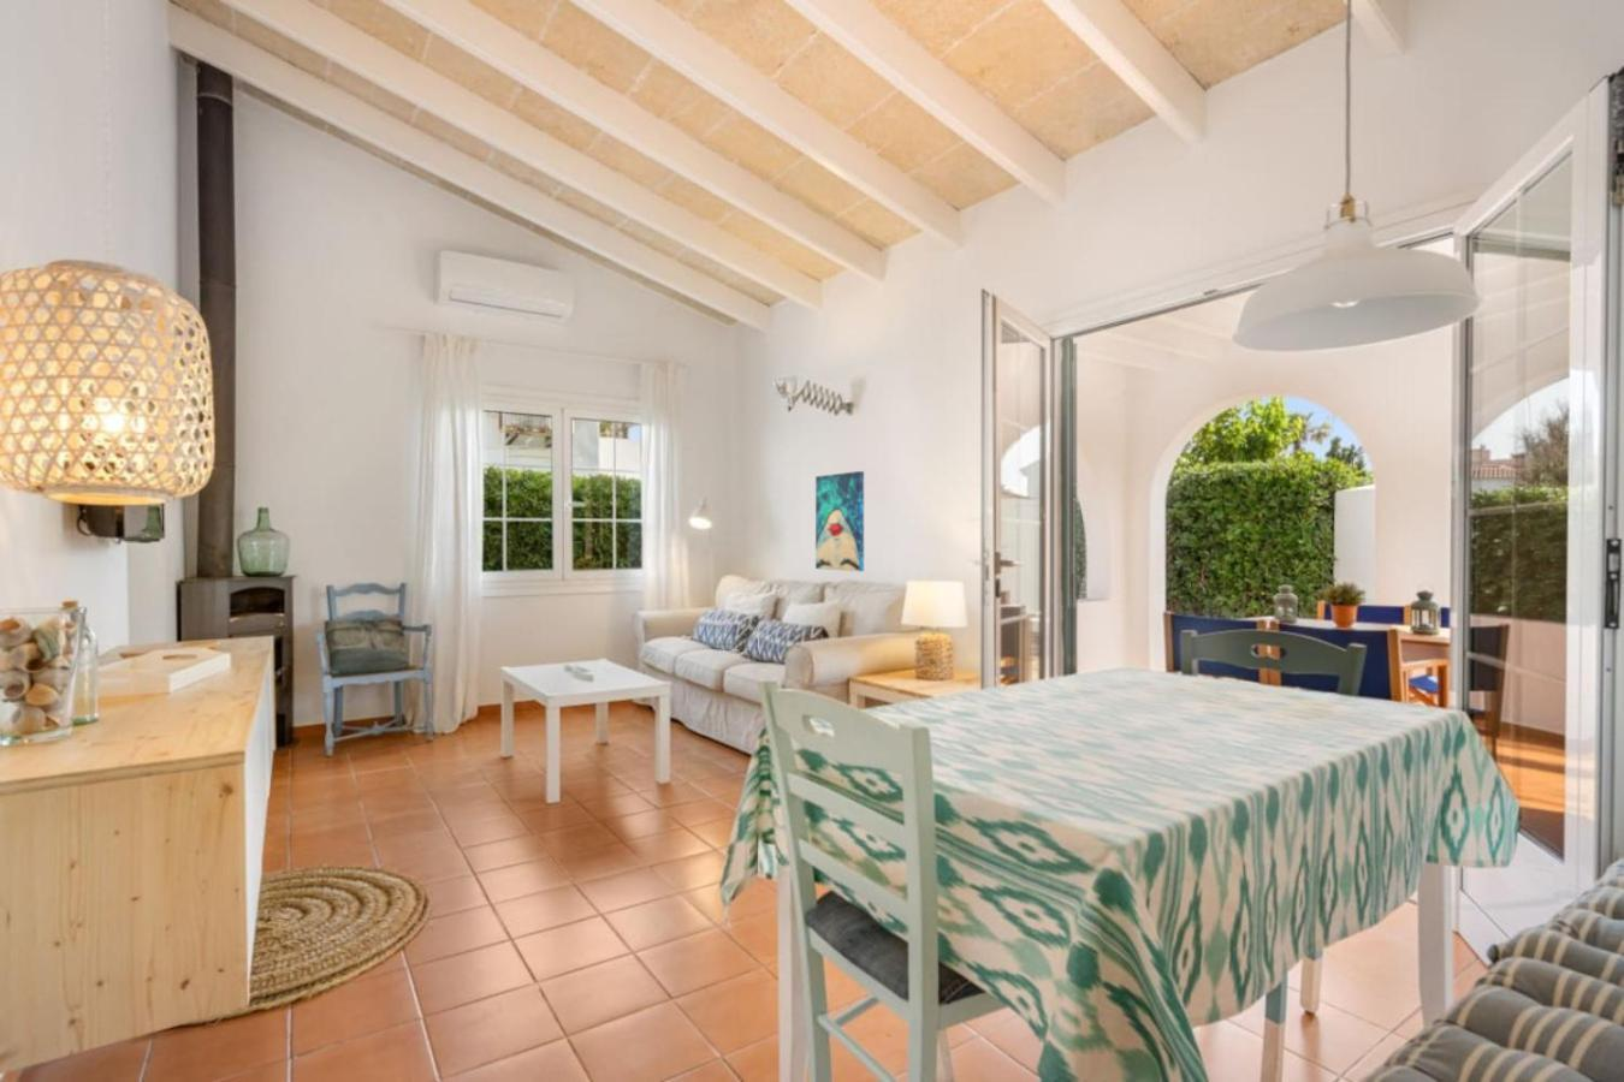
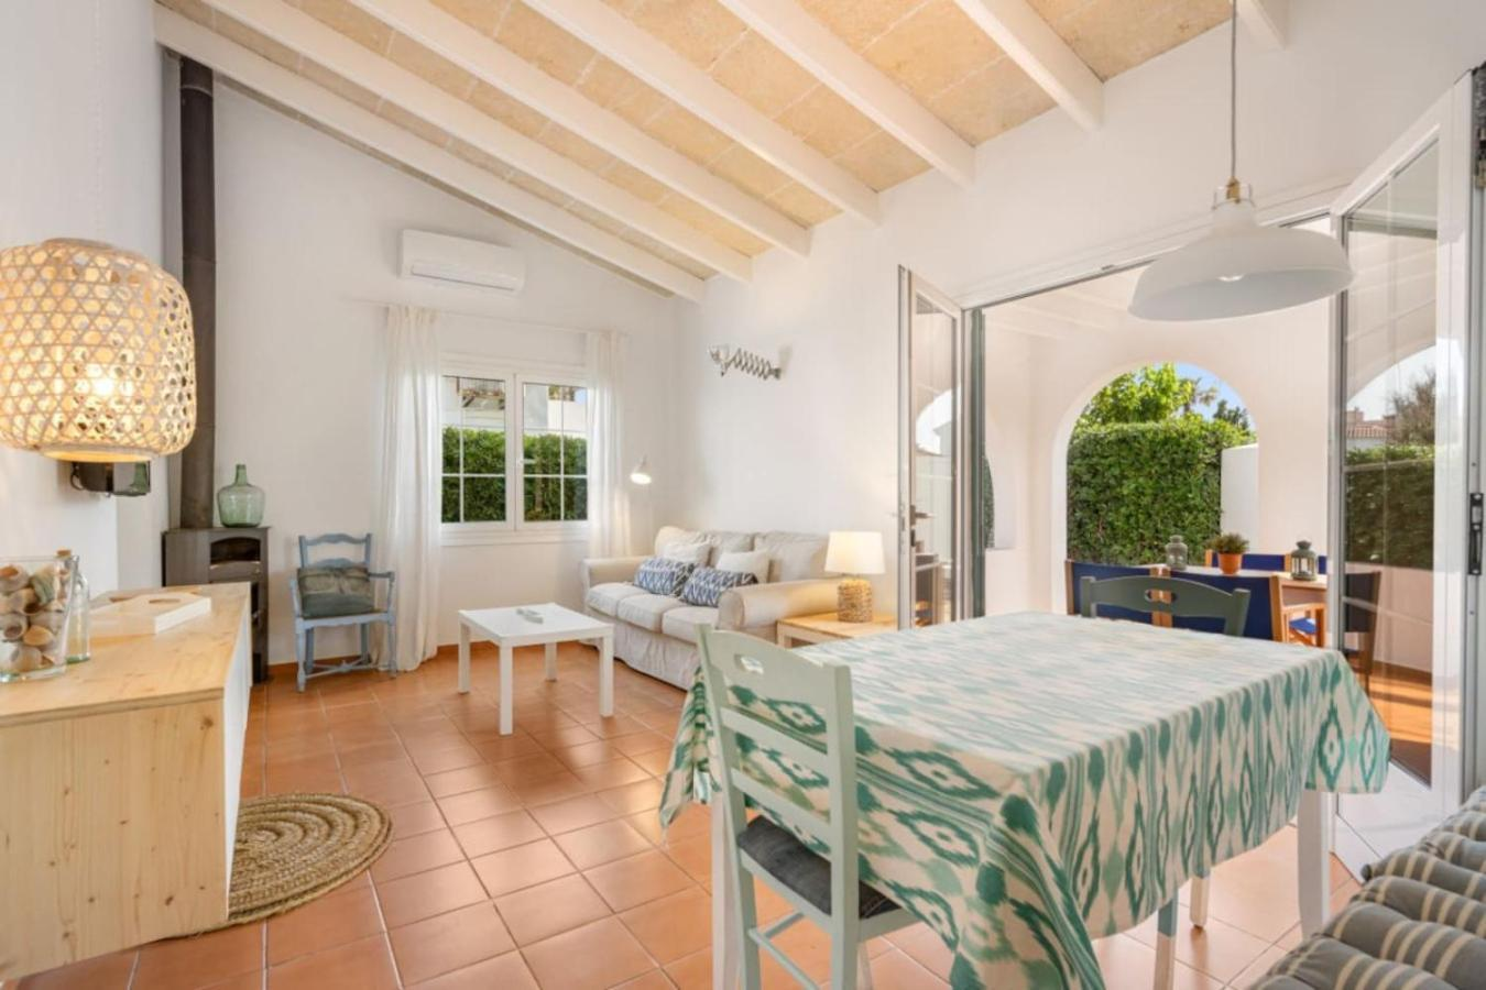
- wall art [814,470,865,572]
